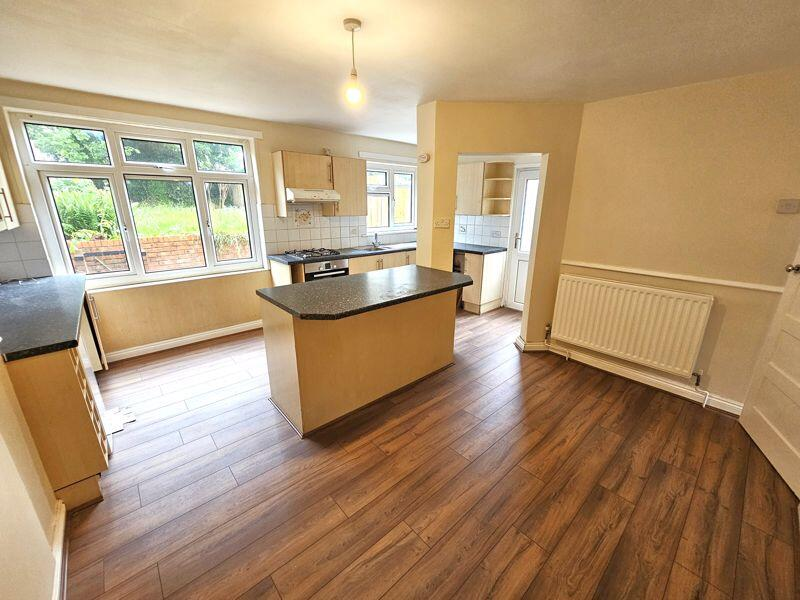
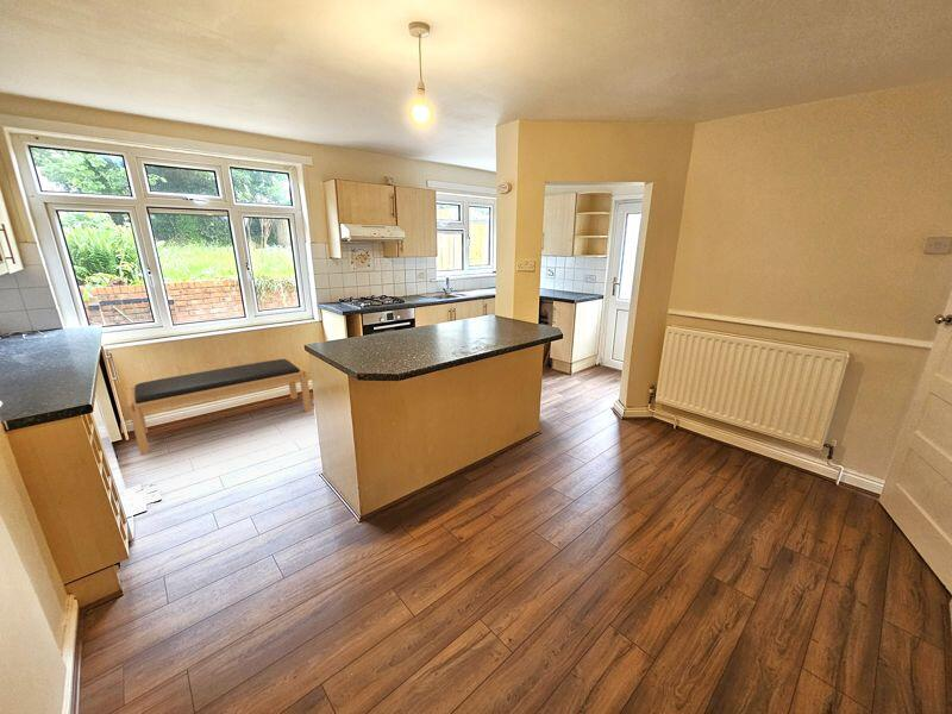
+ bench [126,358,313,456]
